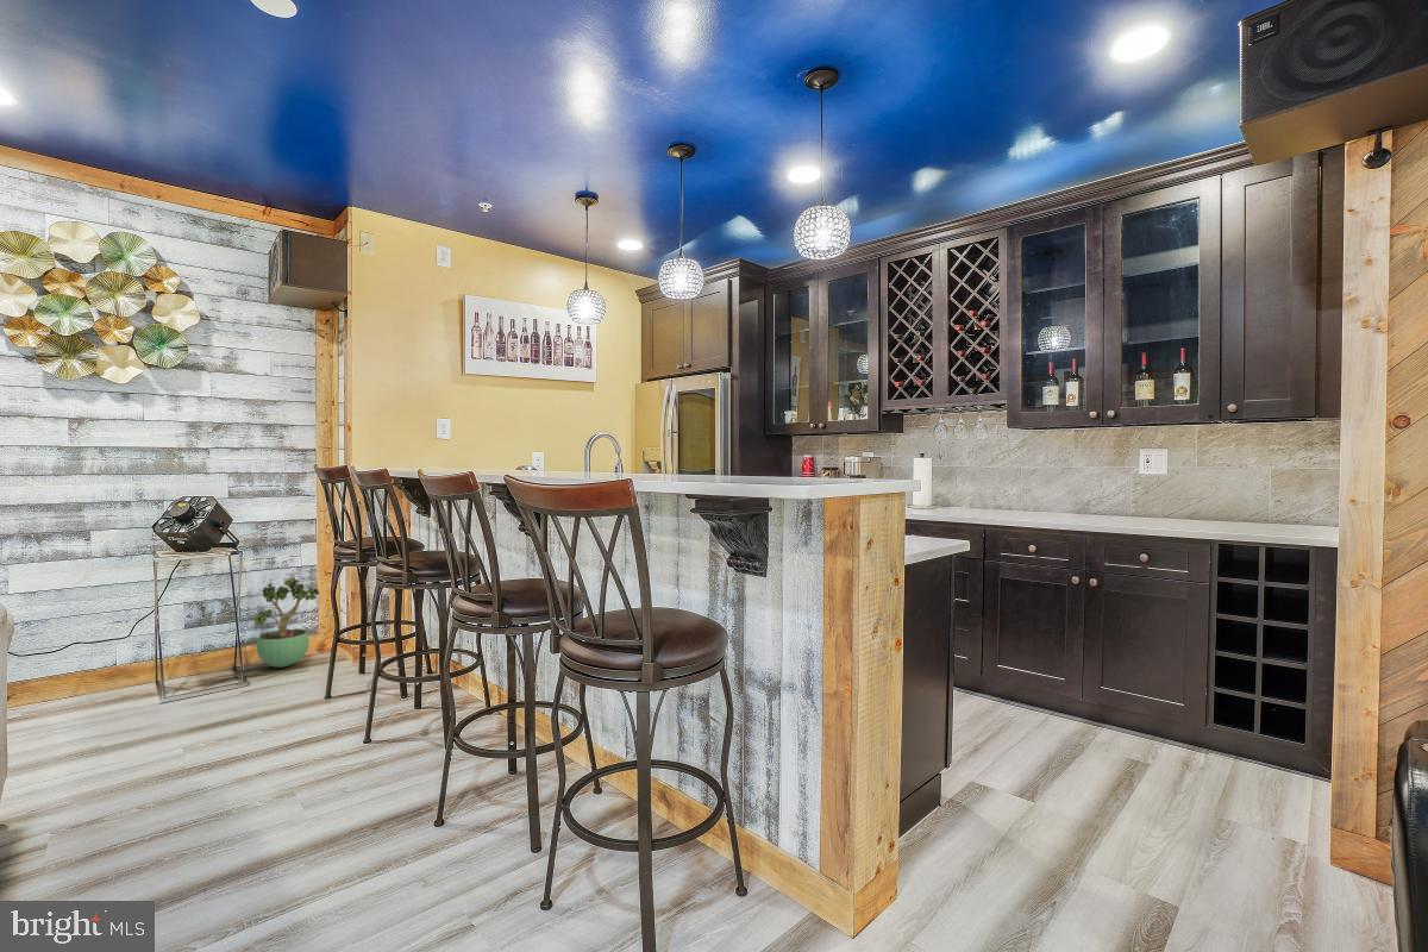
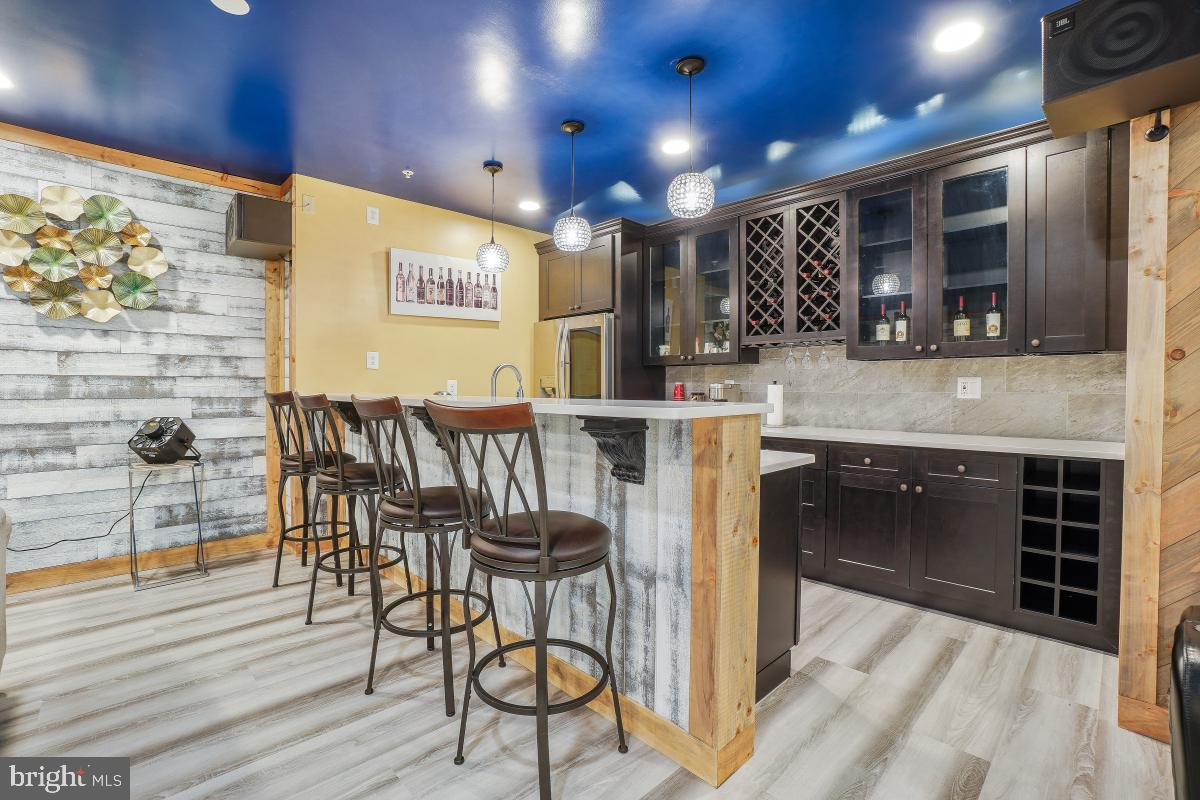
- potted plant [252,577,320,669]
